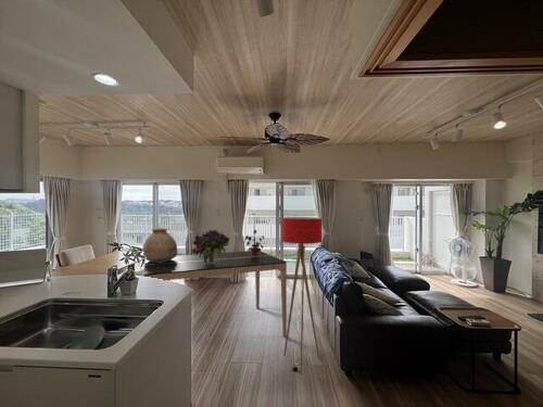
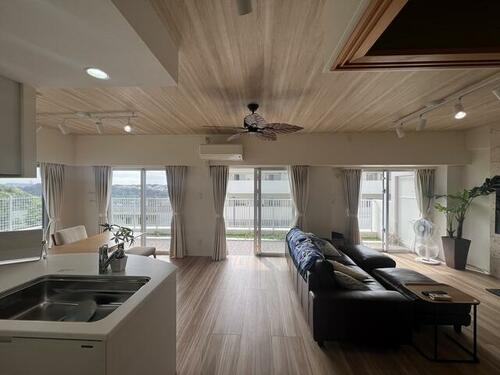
- dining table [142,250,288,339]
- floor lamp [280,216,323,376]
- ceramic pot [141,227,178,263]
- potted plant [242,229,265,256]
- bouquet [190,229,230,264]
